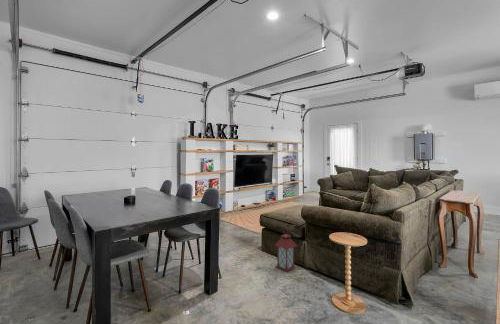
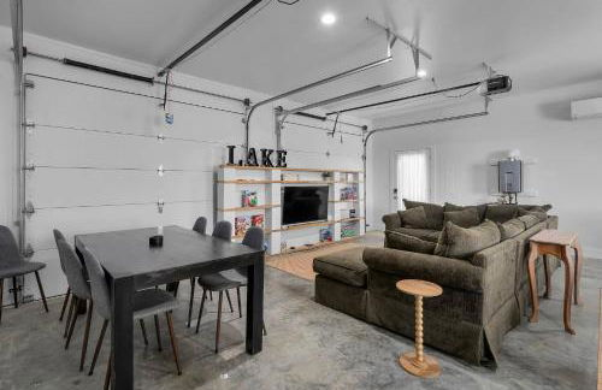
- lantern [274,227,298,272]
